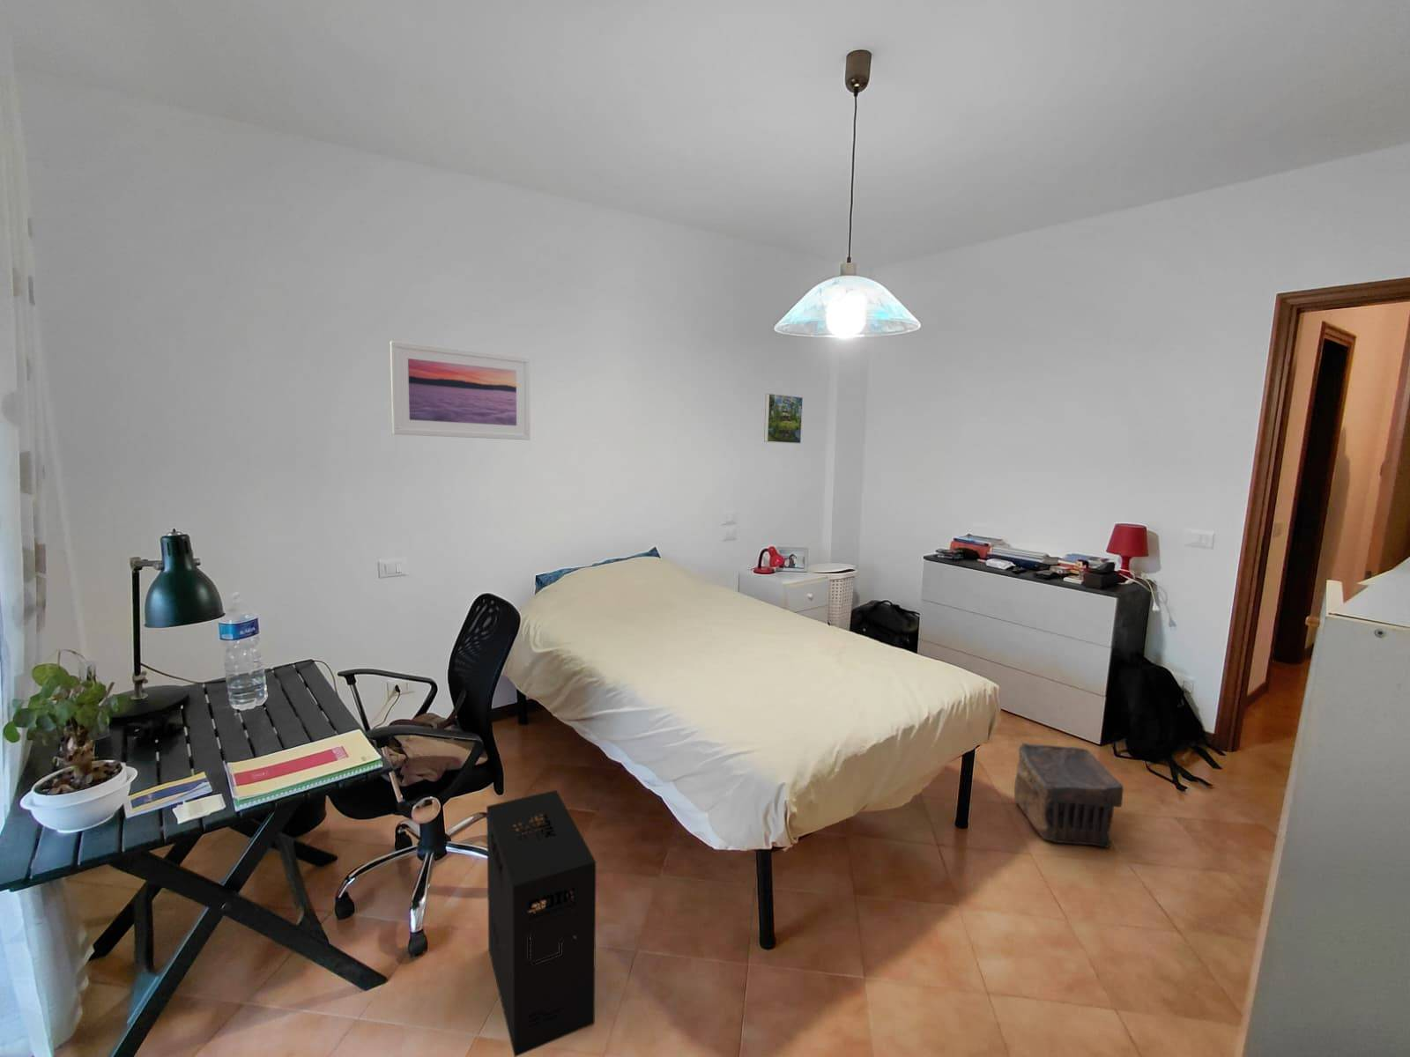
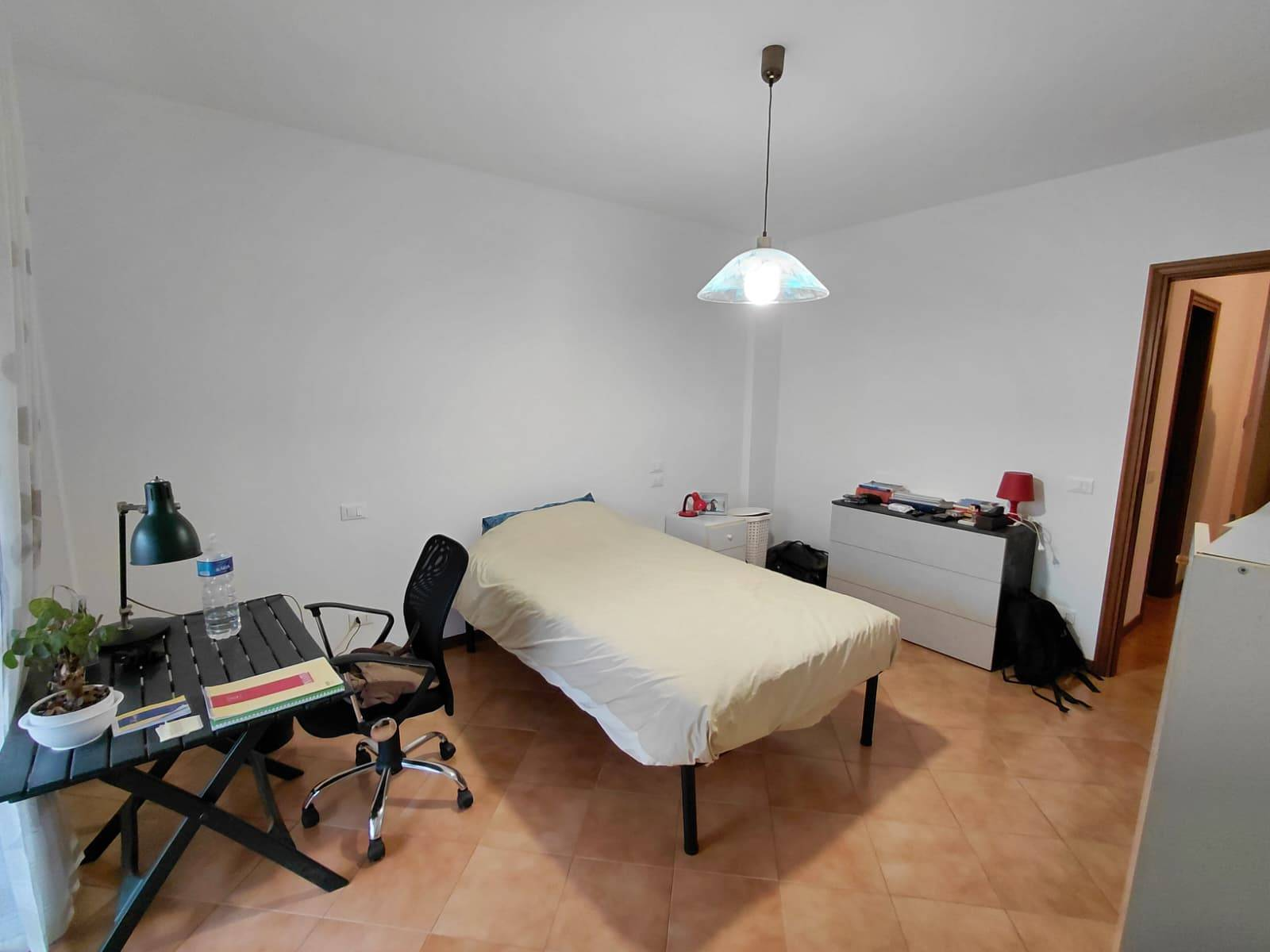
- pouch [1014,742,1125,848]
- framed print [763,393,804,445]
- cardboard box [485,789,596,1057]
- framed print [390,340,531,441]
